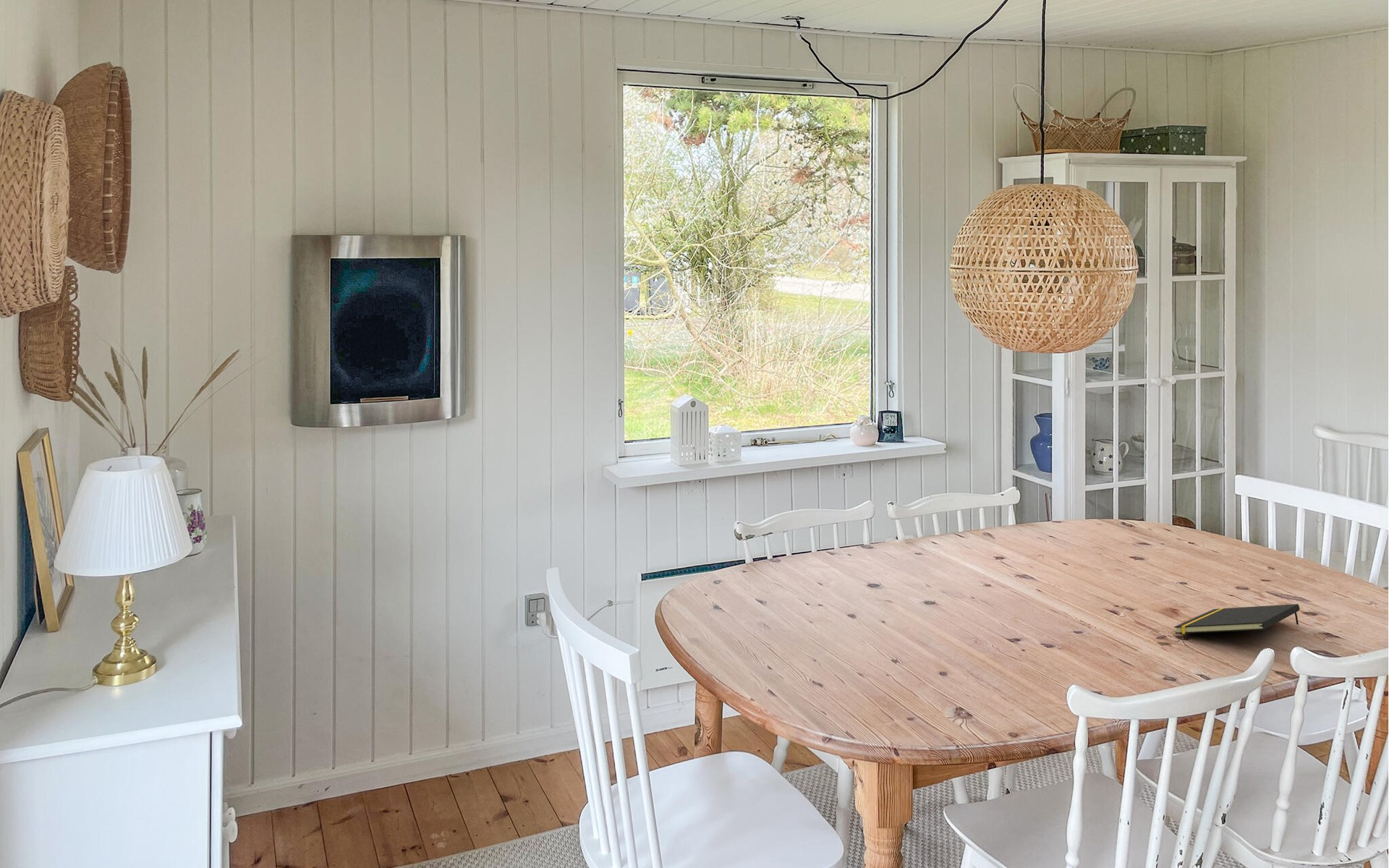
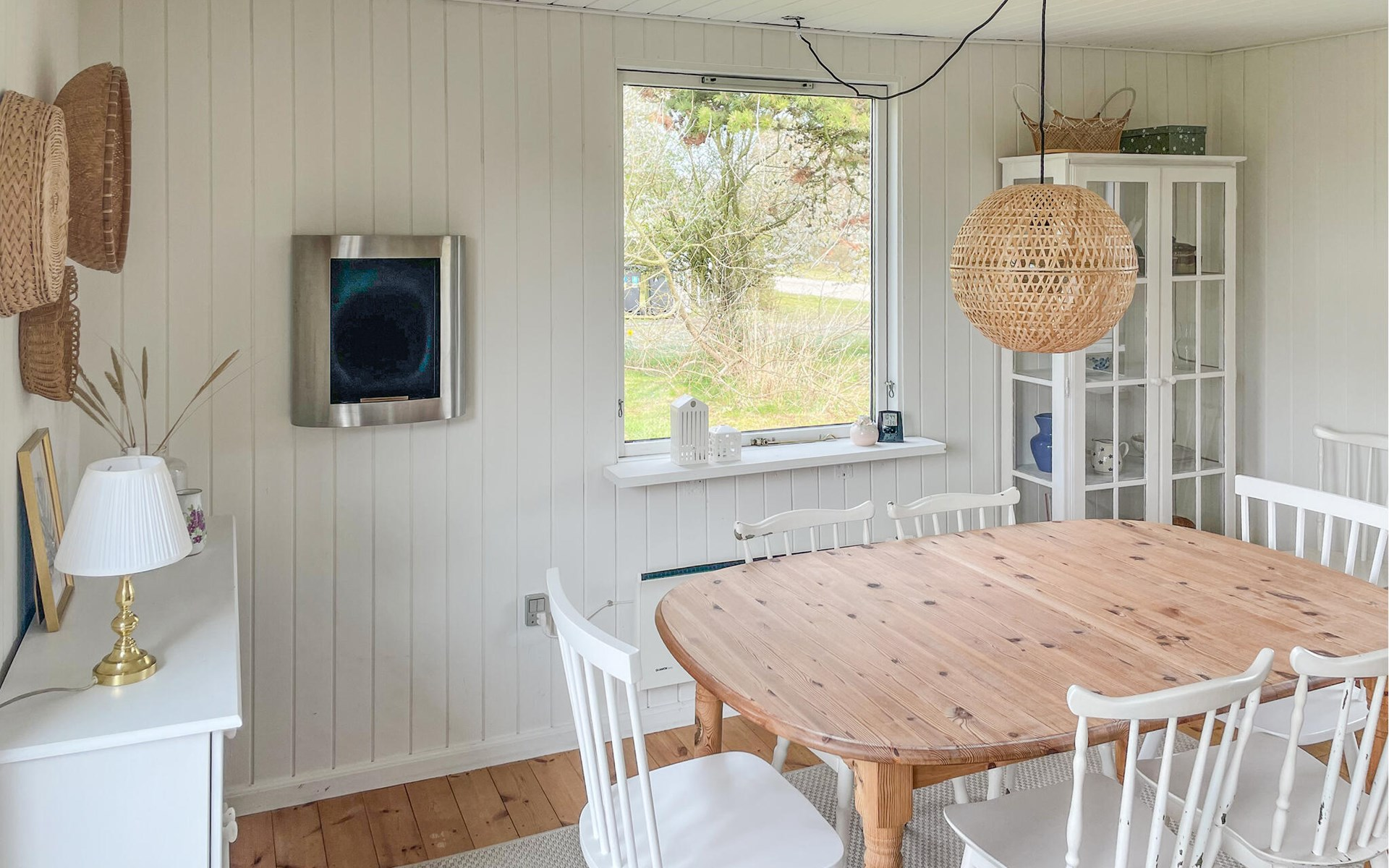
- notepad [1173,603,1300,634]
